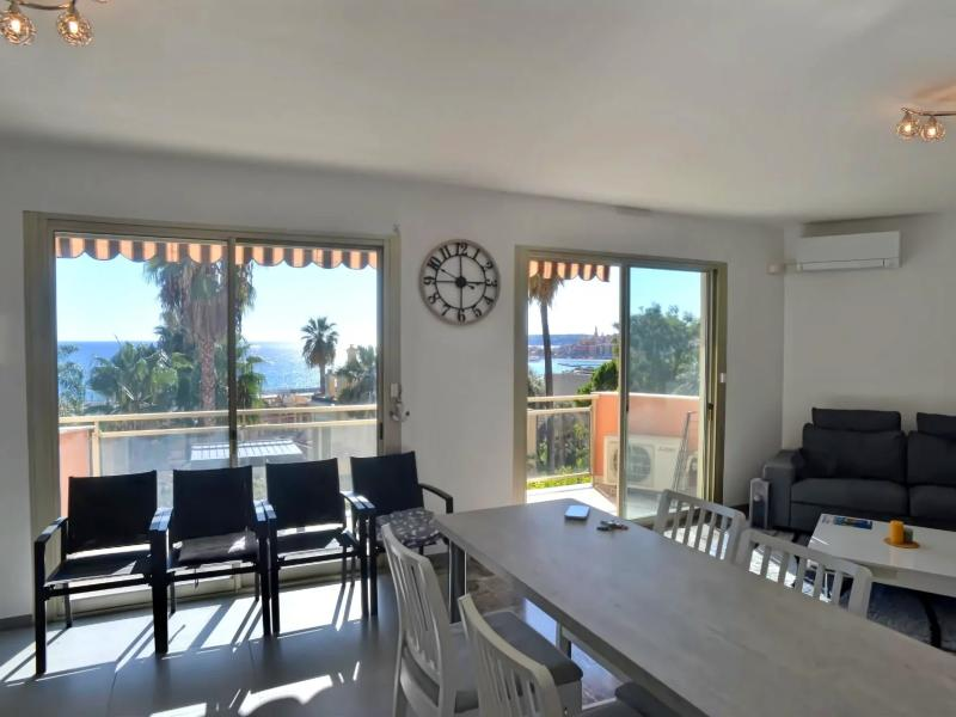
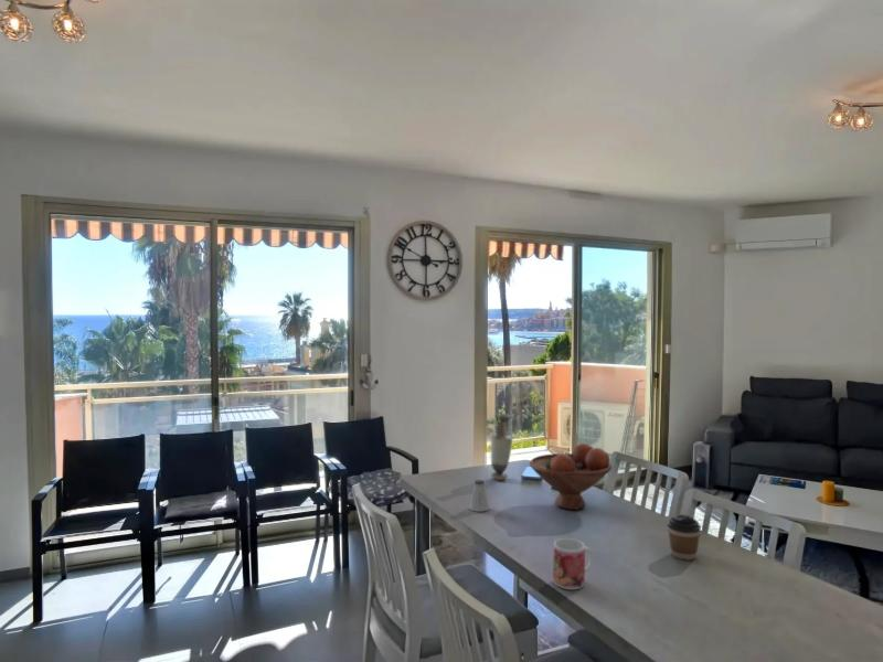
+ mug [552,537,595,590]
+ fruit bowl [529,442,613,511]
+ coffee cup [667,513,702,562]
+ vase [490,413,513,481]
+ saltshaker [469,479,490,513]
